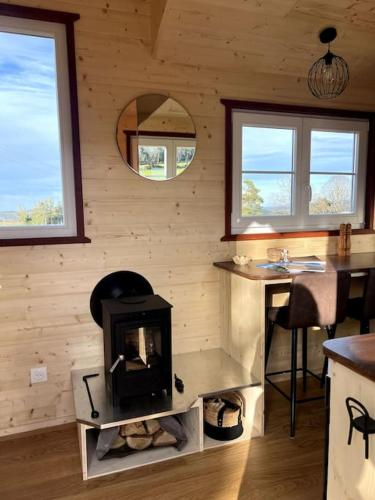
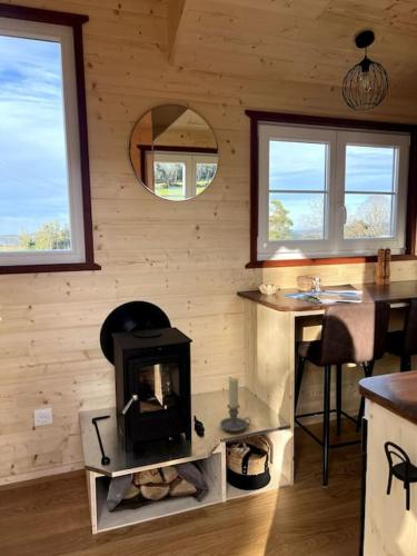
+ candle holder [219,377,252,433]
